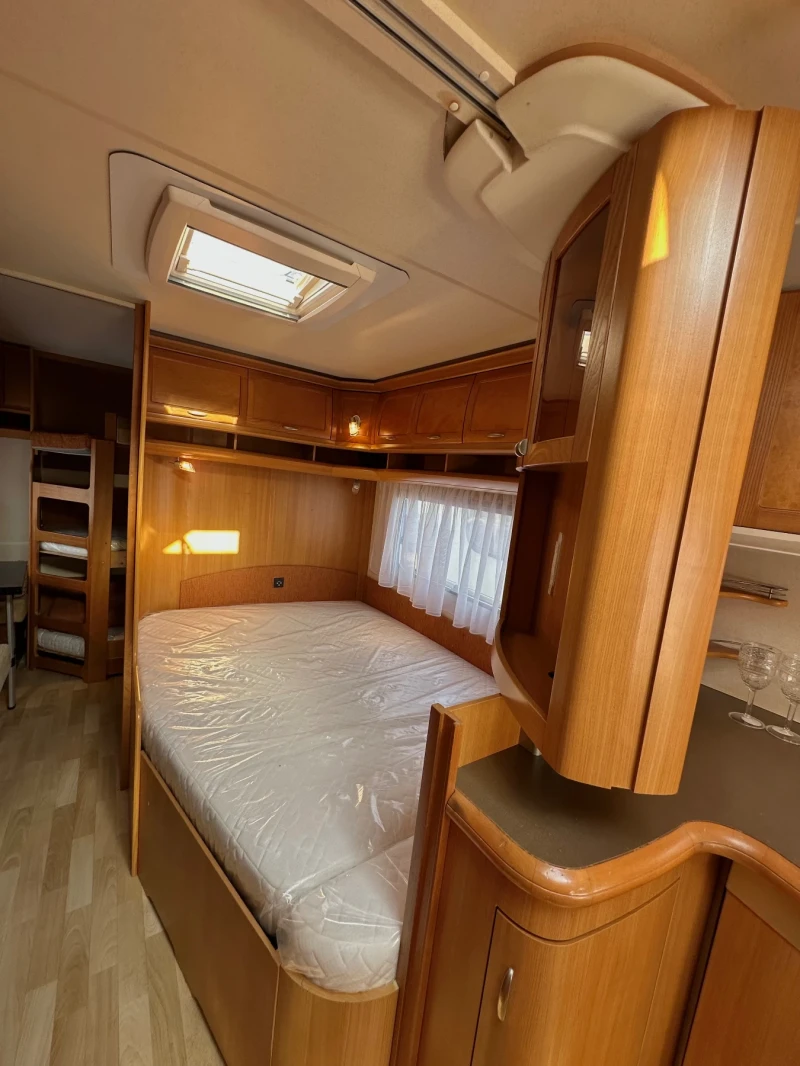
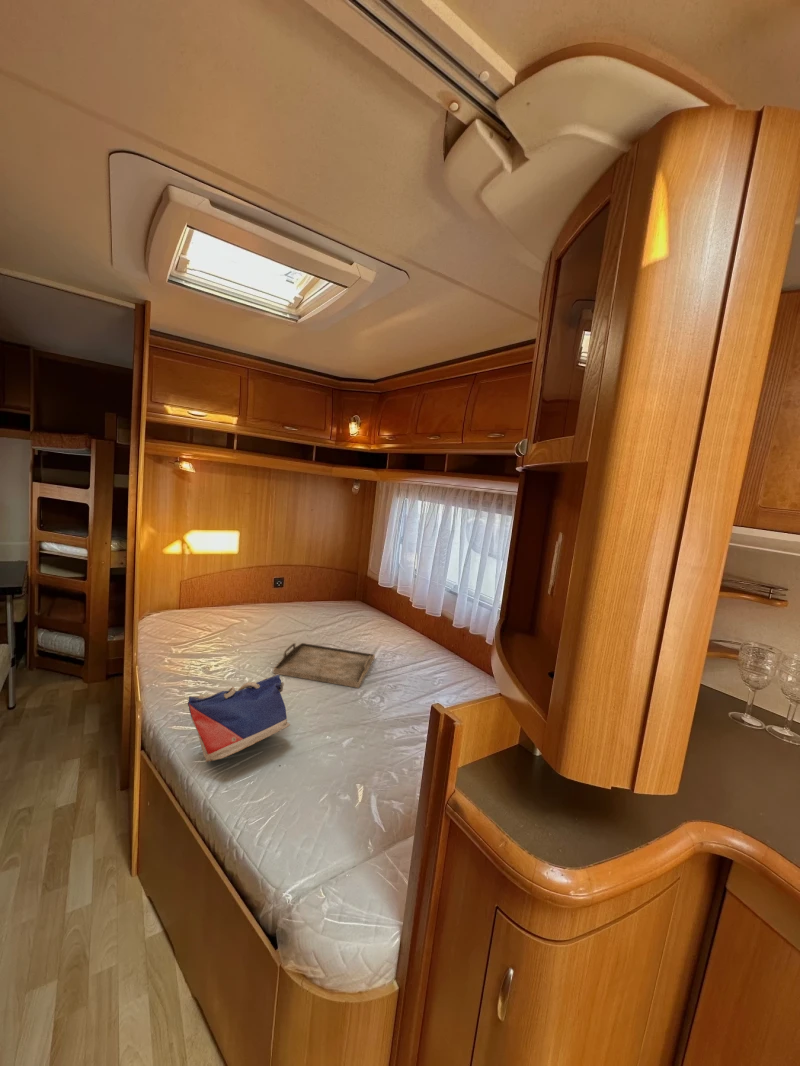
+ tote bag [187,674,291,763]
+ serving tray [272,642,376,689]
